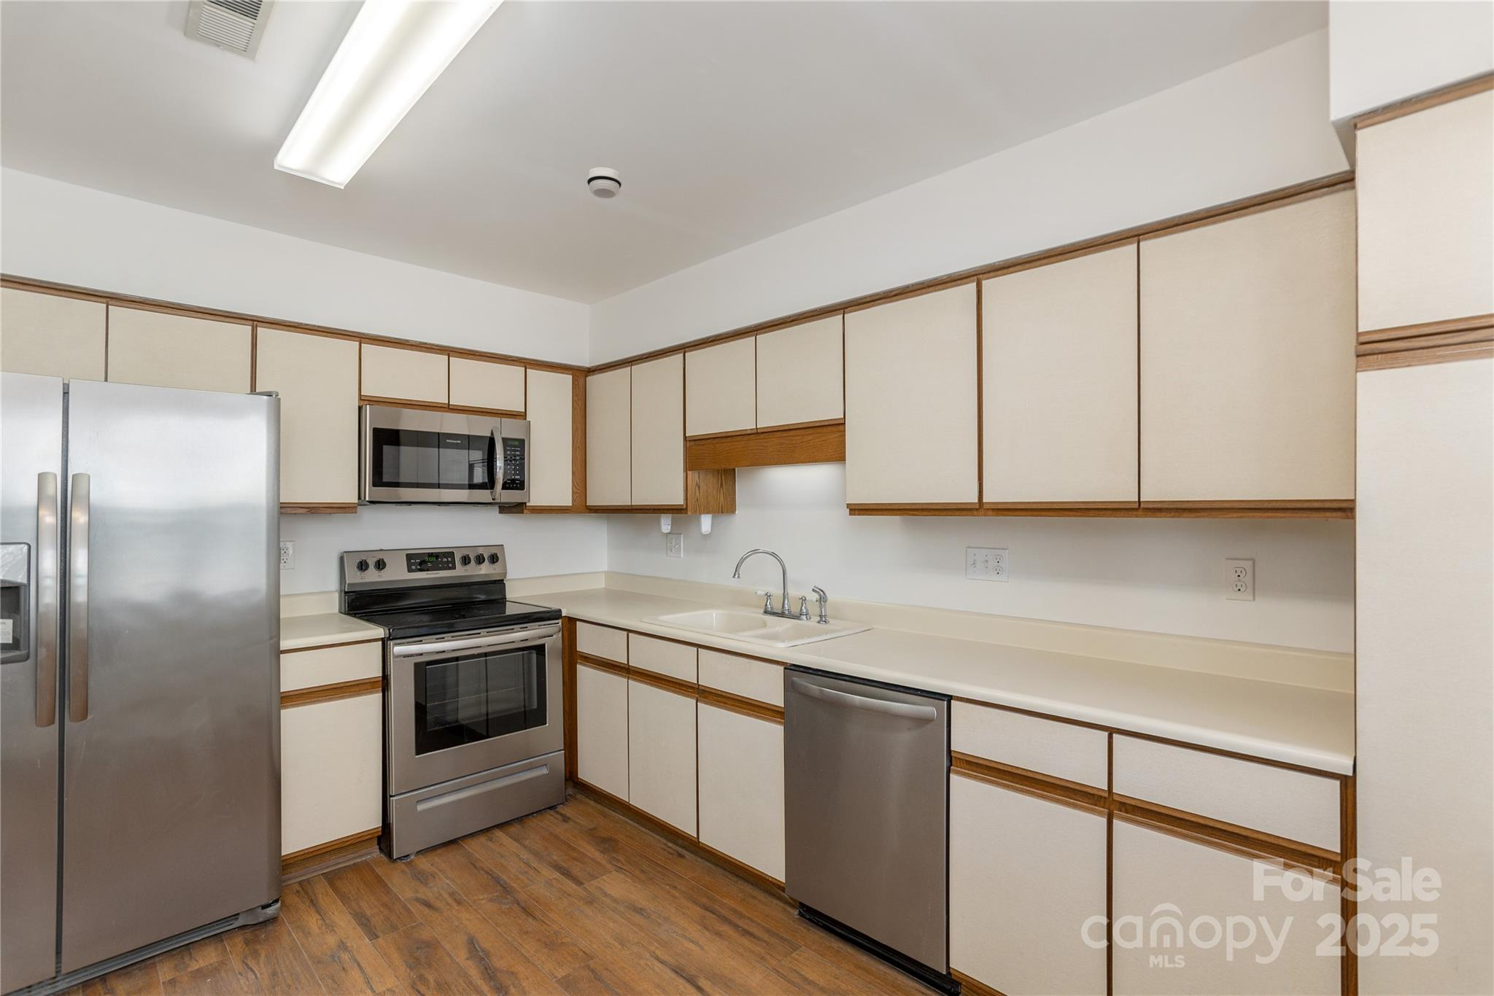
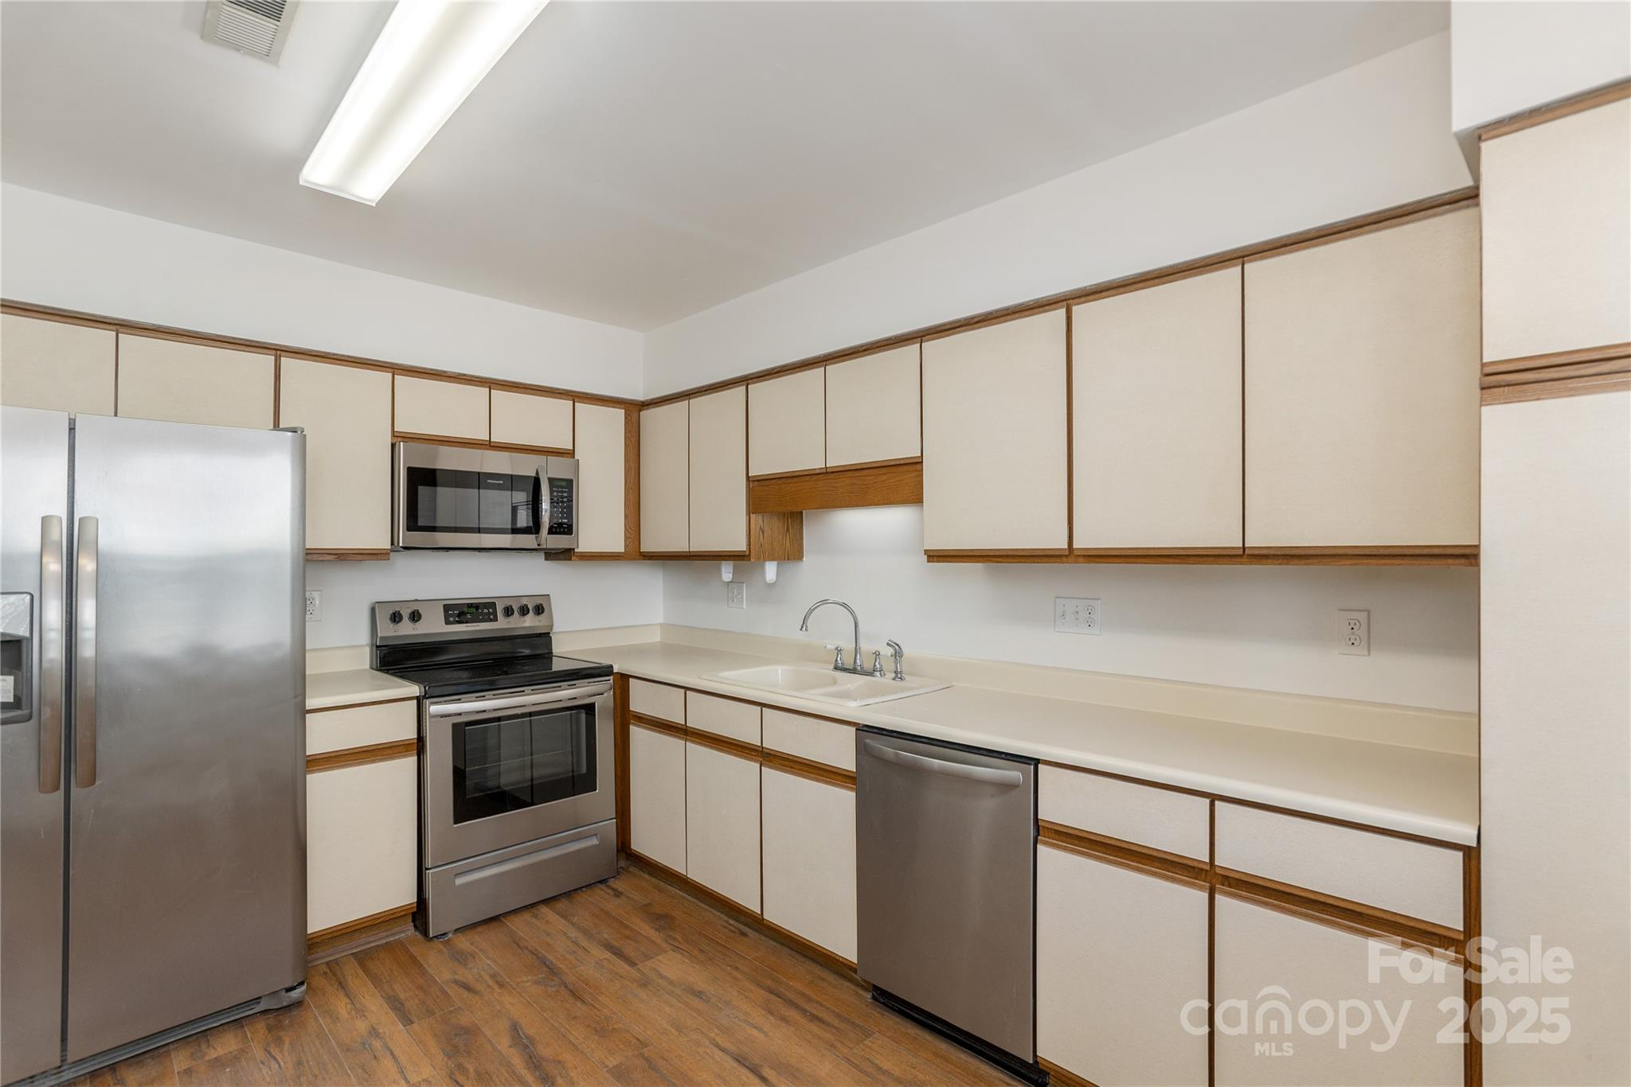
- smoke detector [587,167,622,199]
